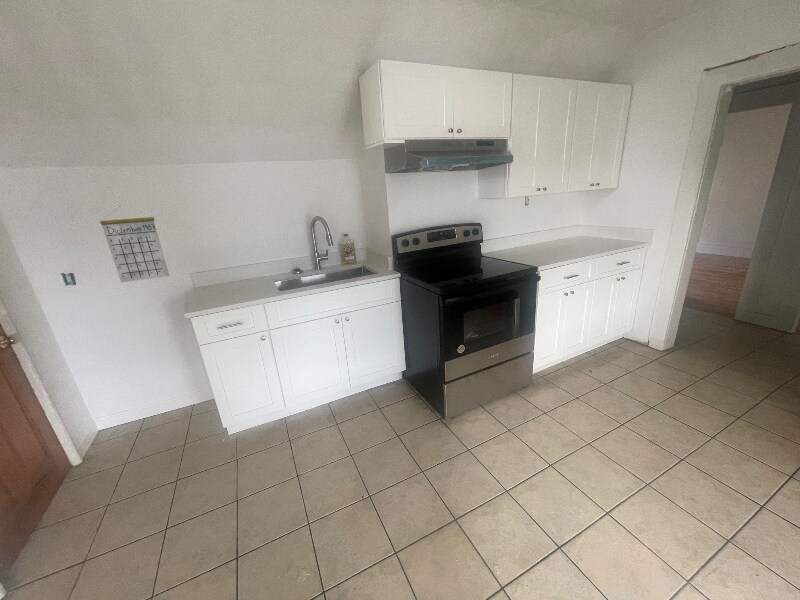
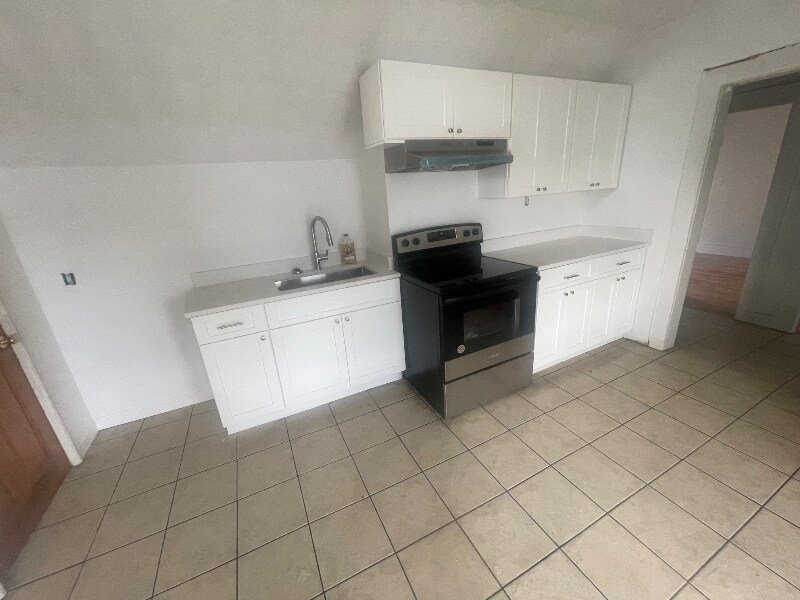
- calendar [99,206,170,283]
